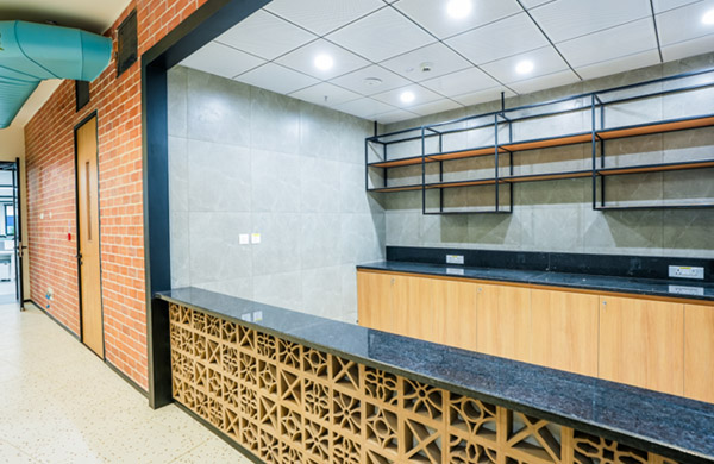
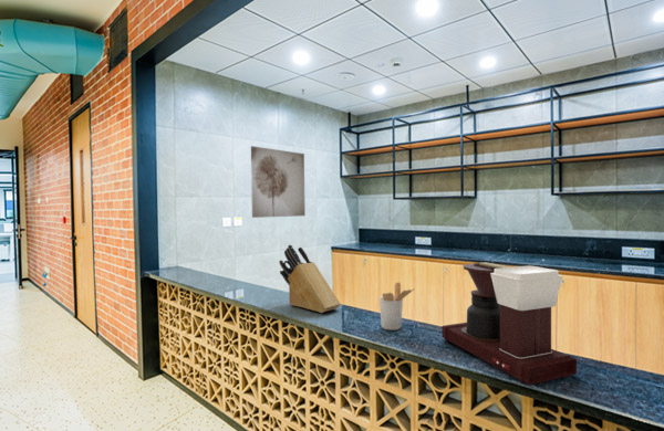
+ coffee maker [440,261,578,386]
+ knife block [278,244,342,314]
+ wall art [250,145,307,219]
+ utensil holder [378,281,416,332]
